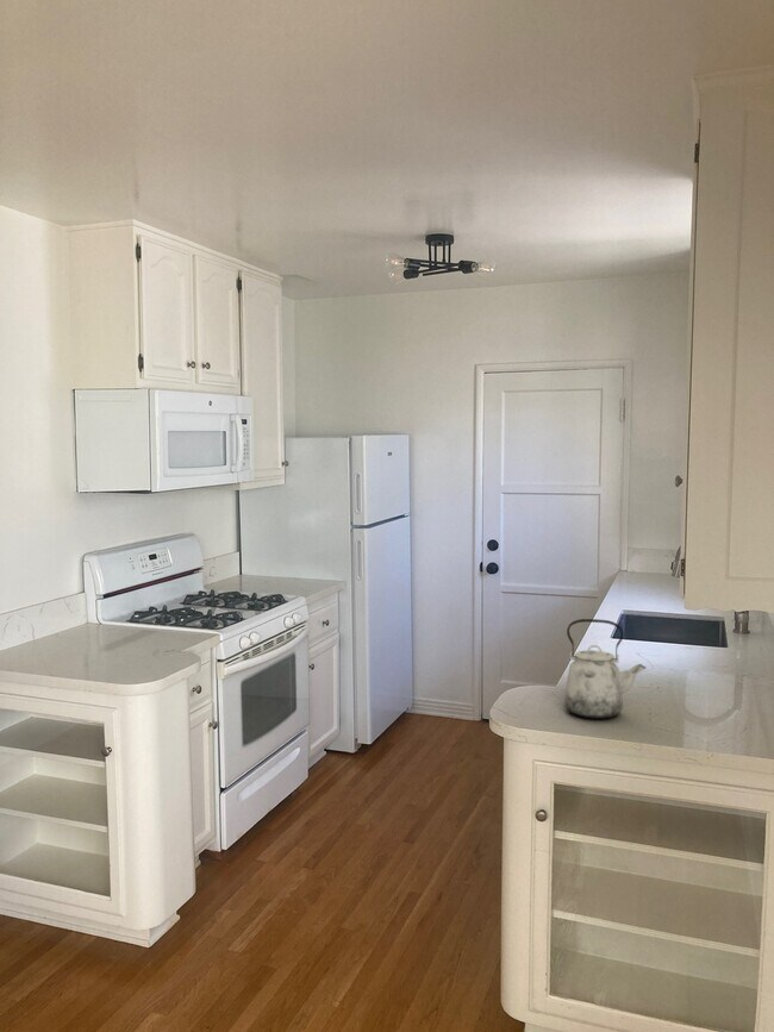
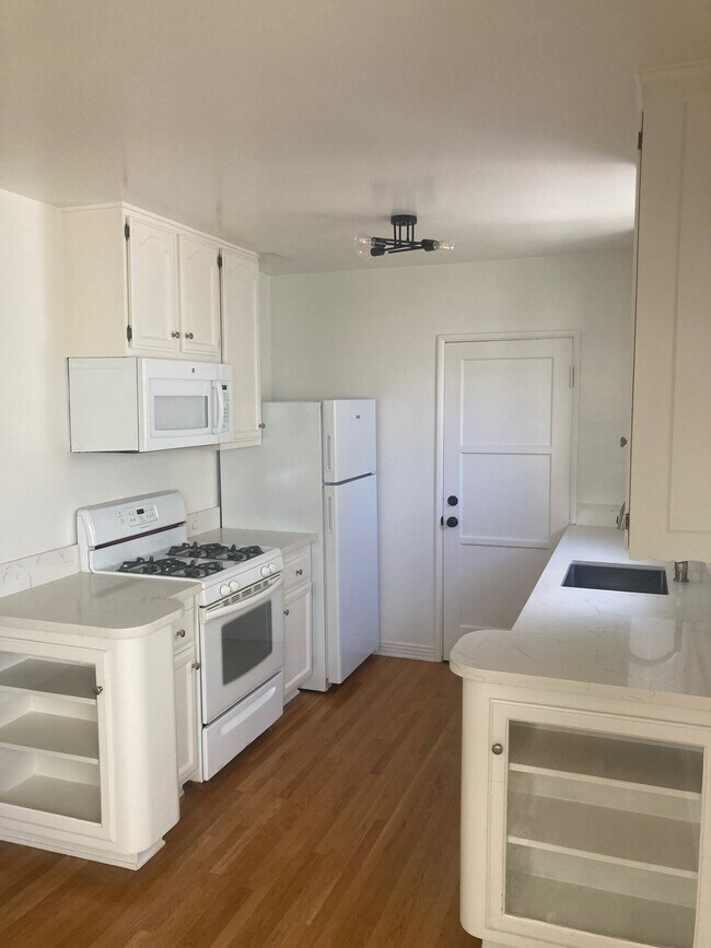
- kettle [563,618,648,720]
